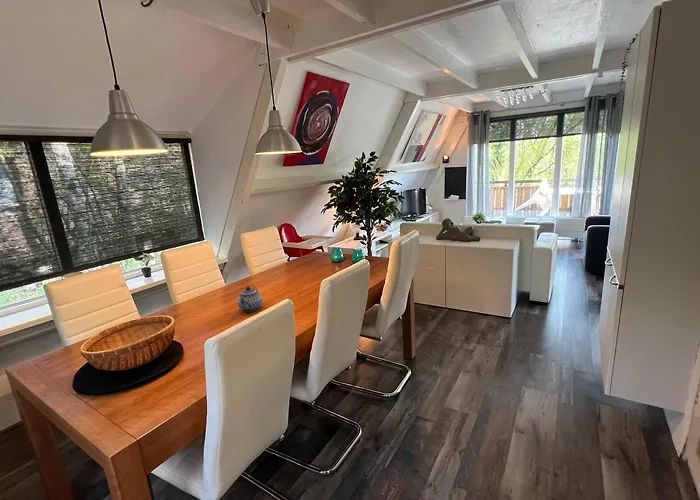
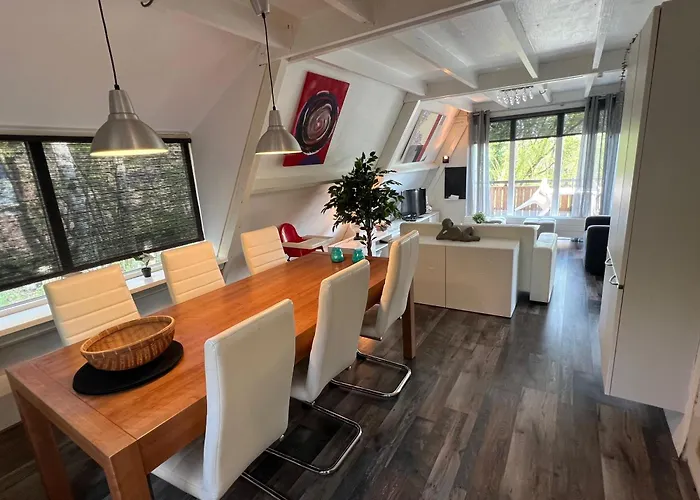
- teapot [237,285,264,313]
